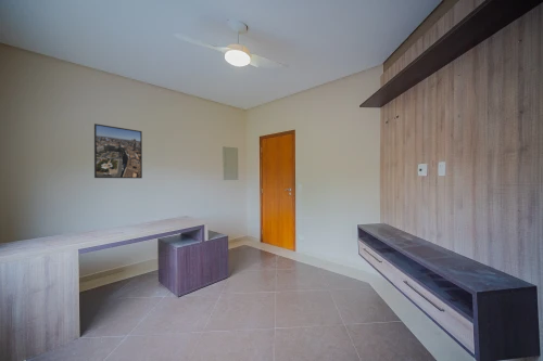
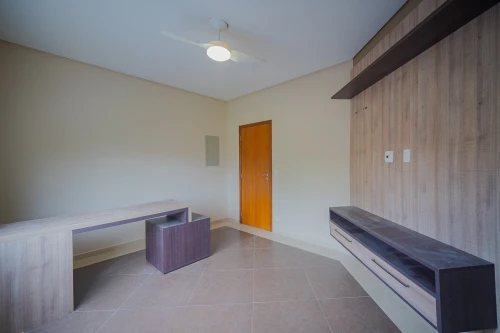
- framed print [93,123,143,179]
